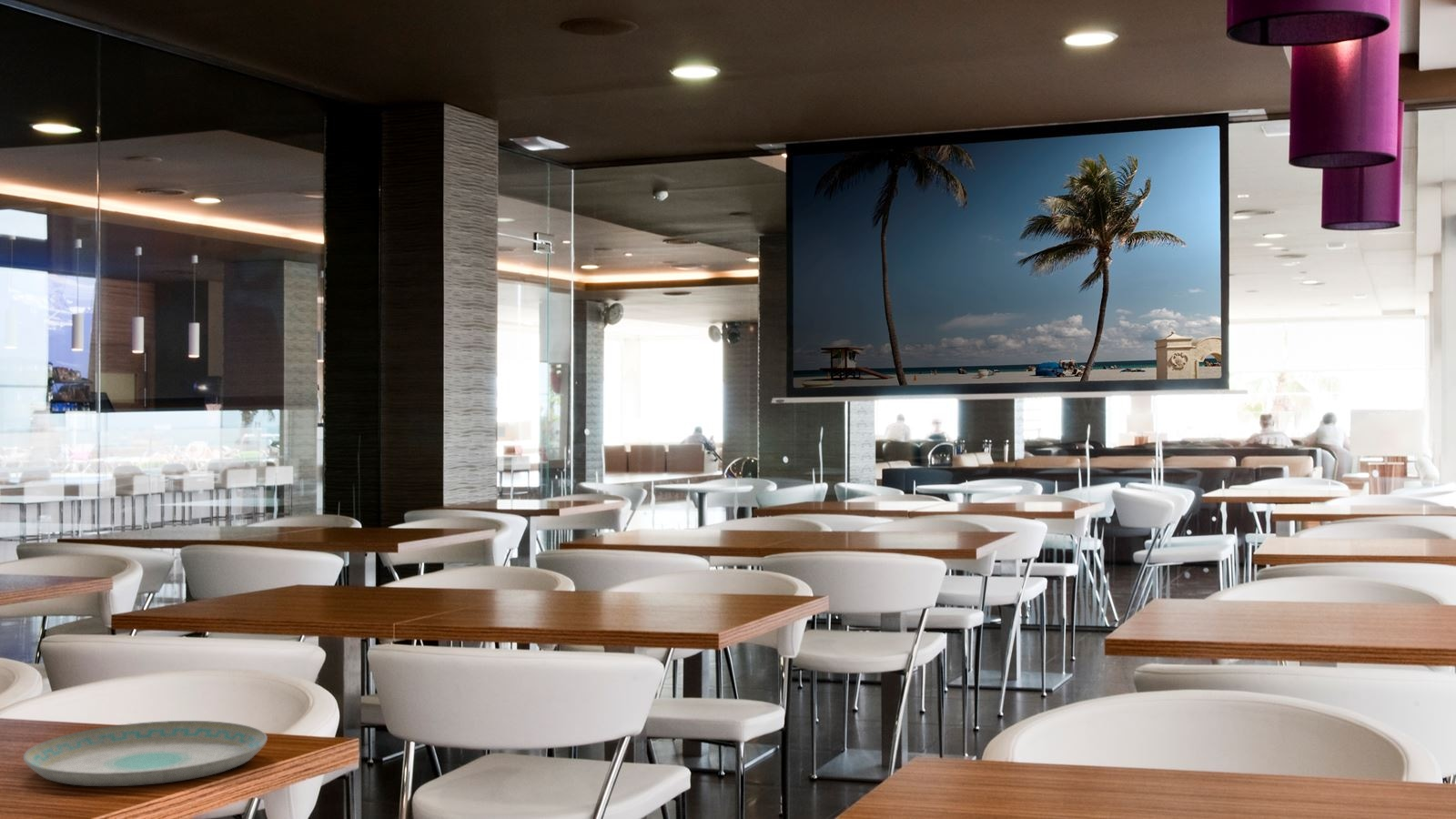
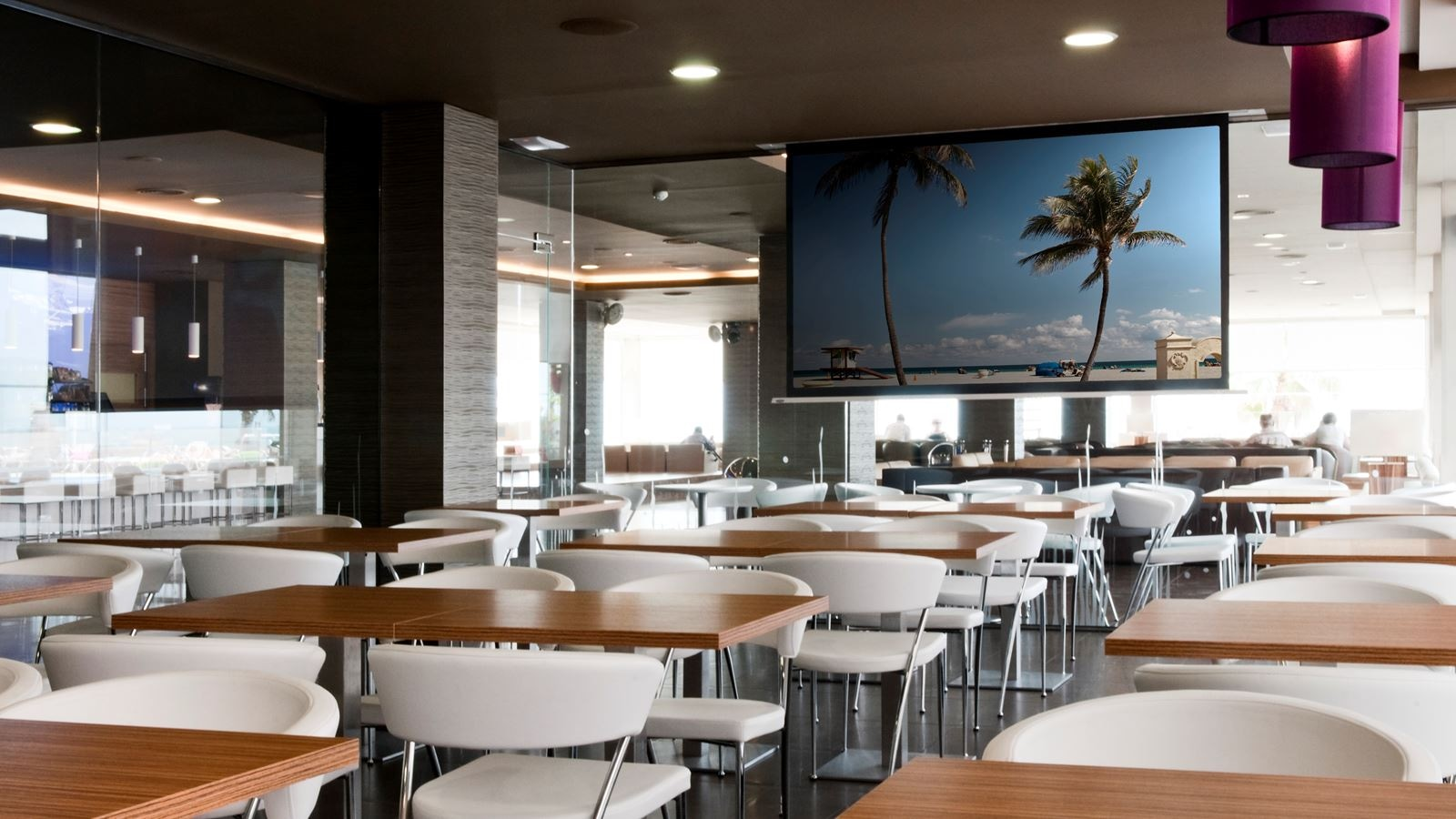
- plate [22,720,268,787]
